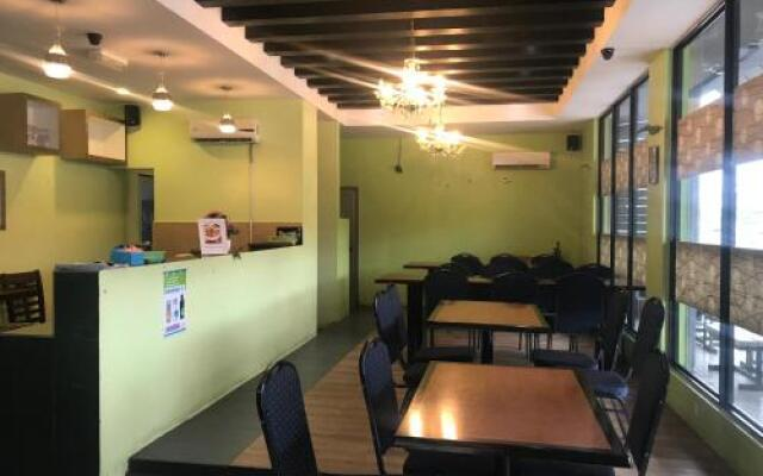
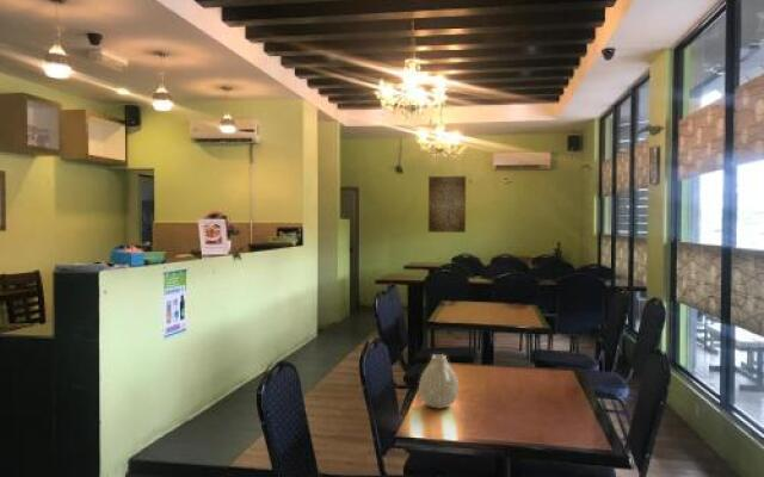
+ wall art [427,175,467,234]
+ vase [418,353,460,409]
